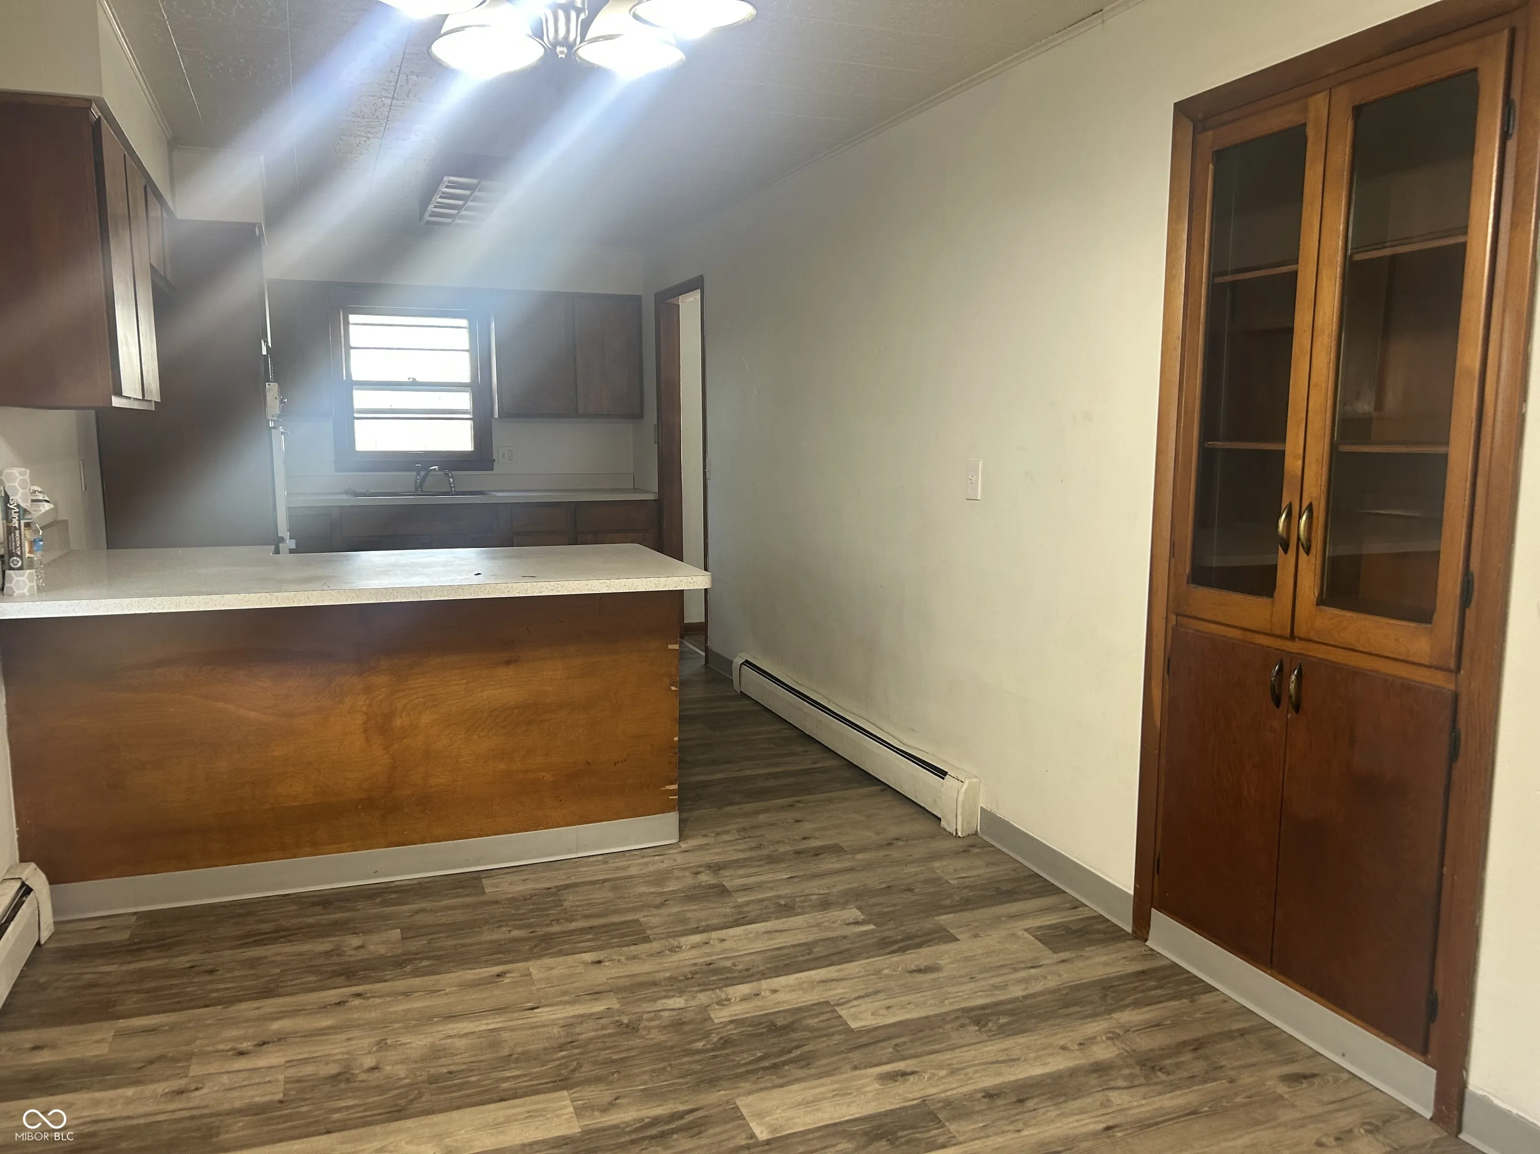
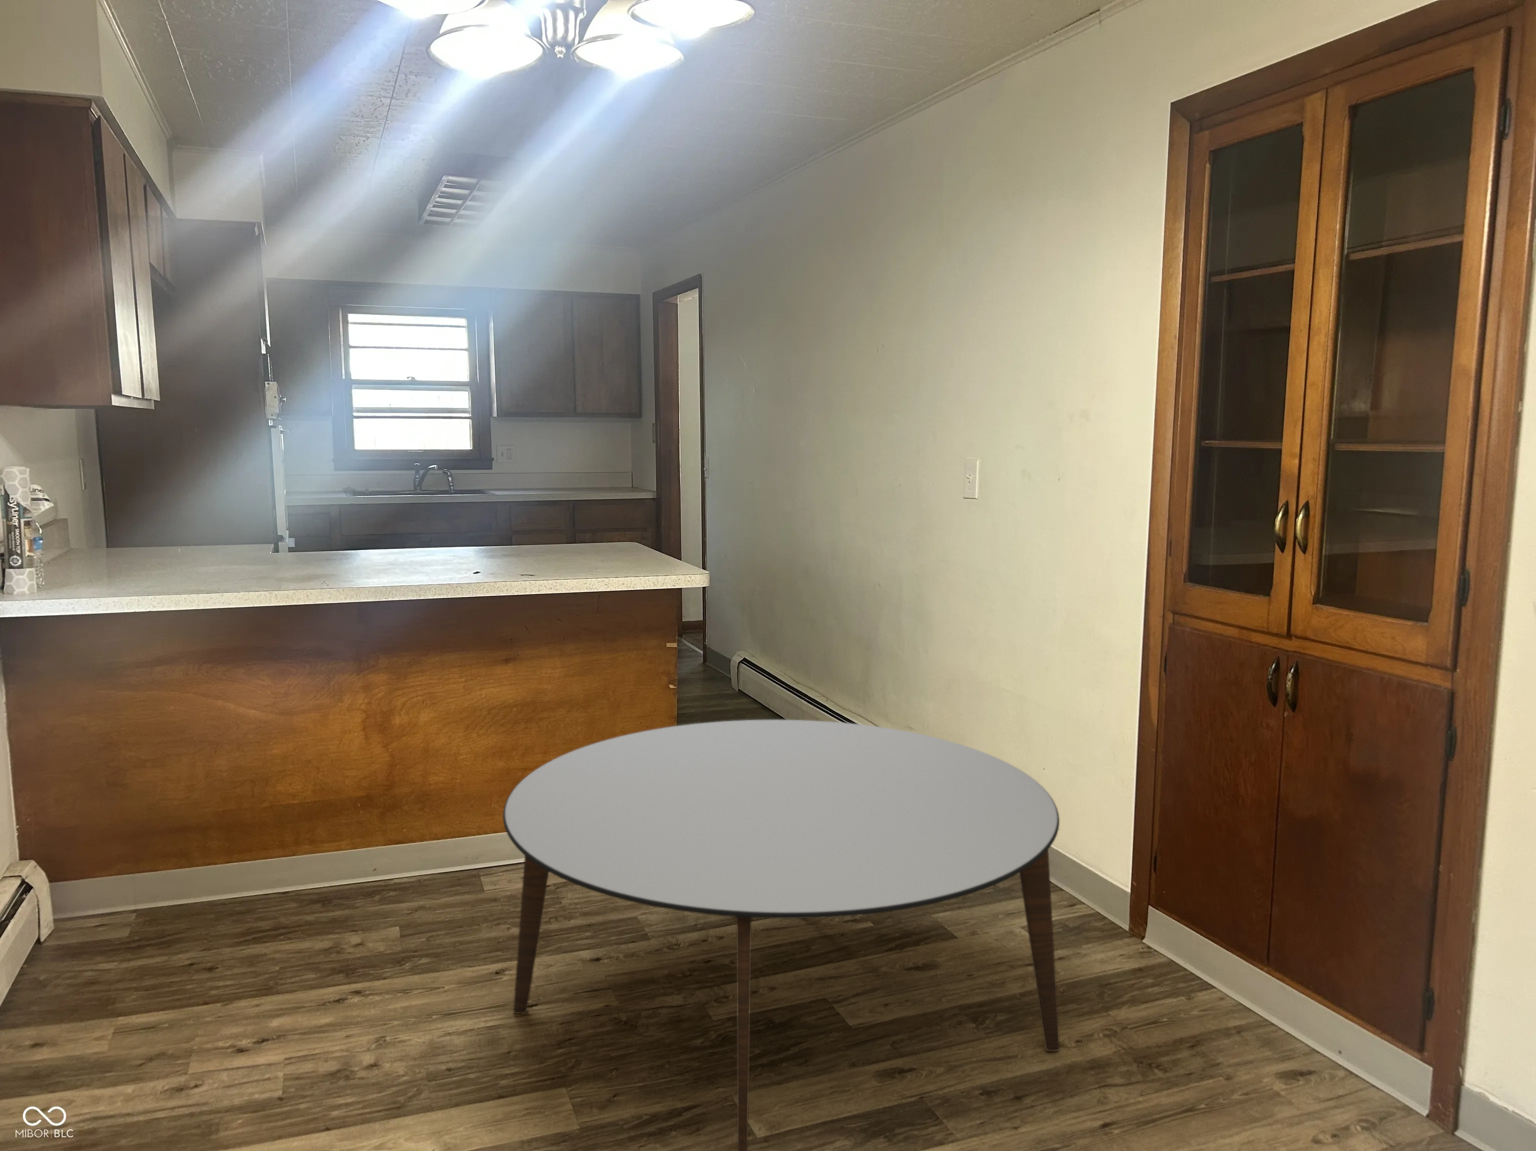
+ dining table [502,719,1061,1151]
